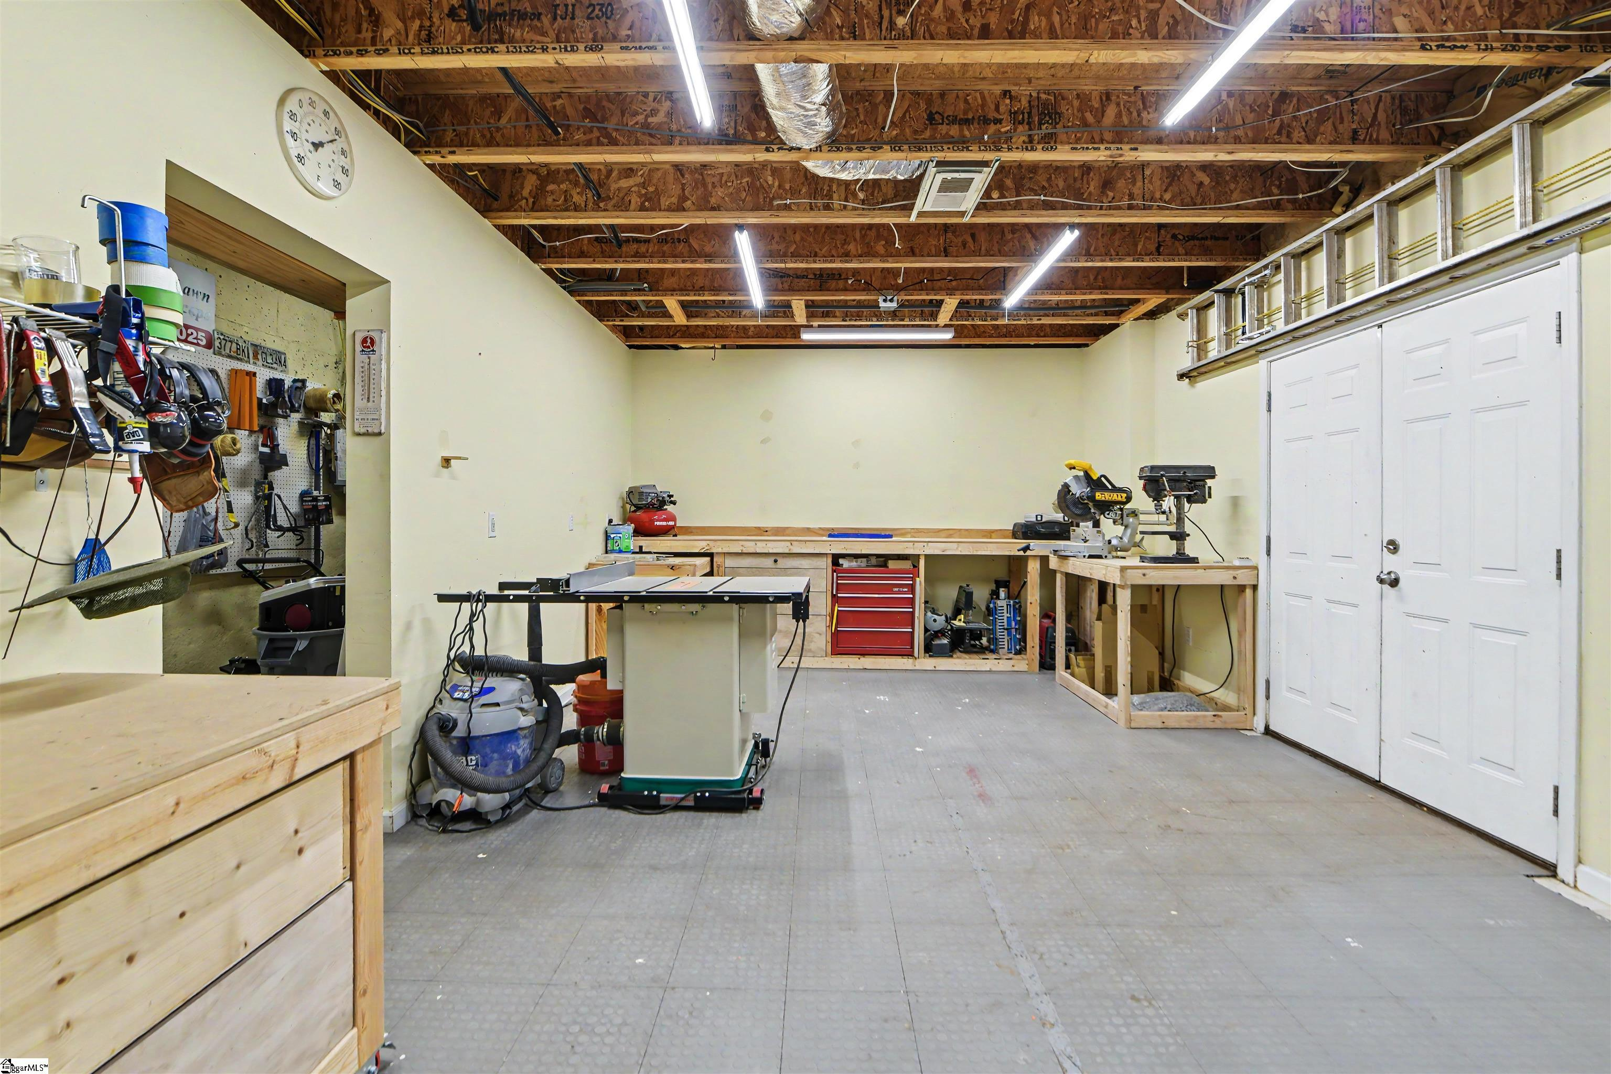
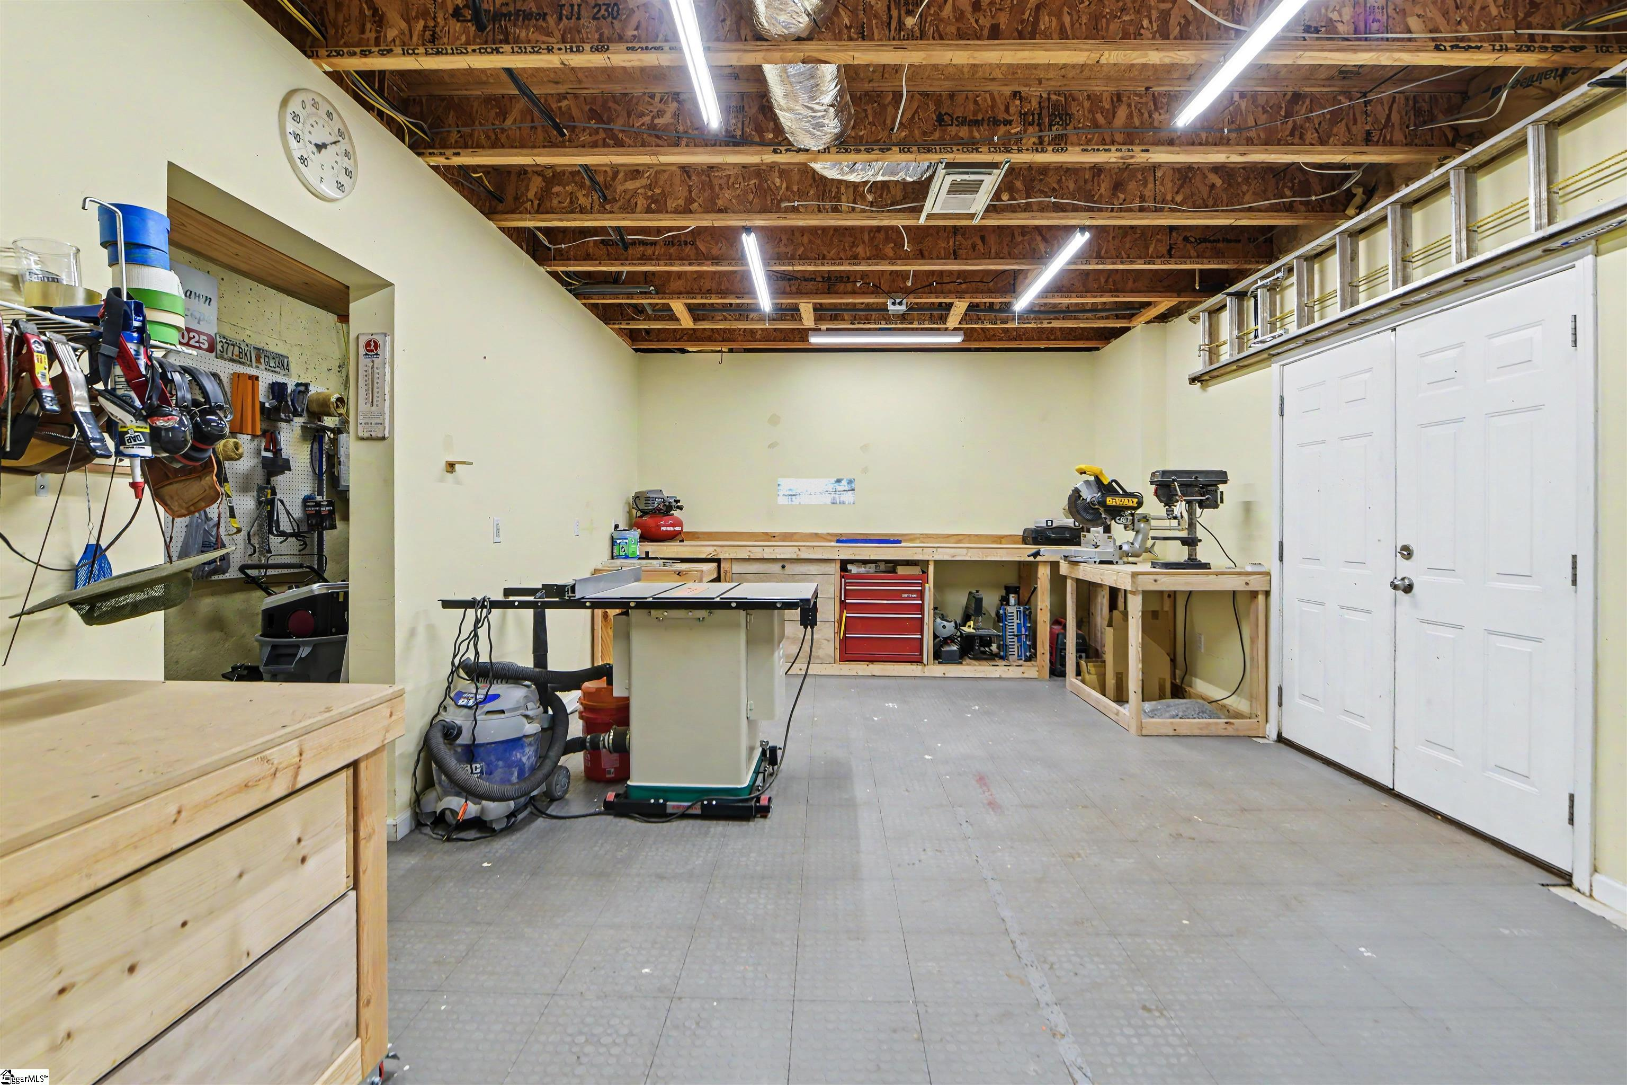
+ wall art [777,478,856,505]
